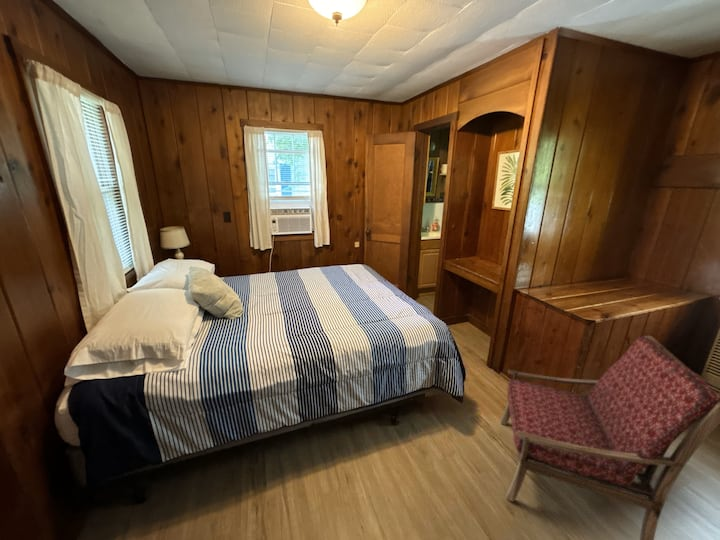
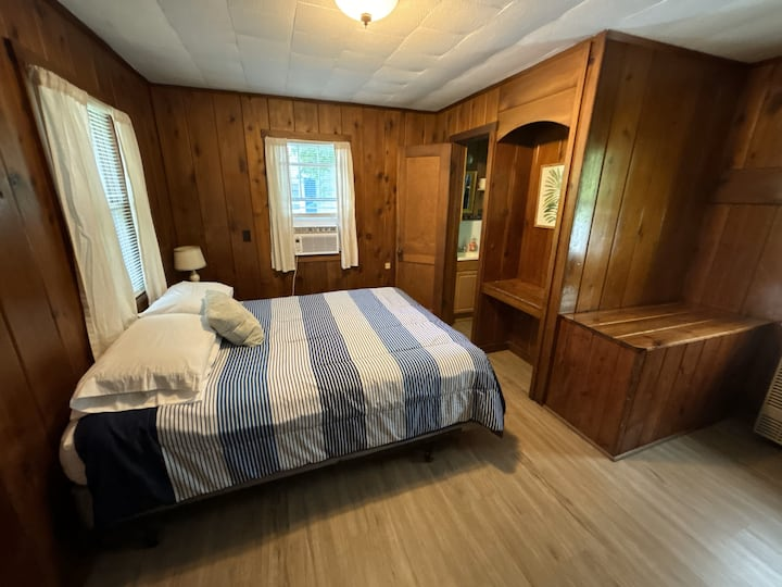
- armchair [500,335,720,540]
